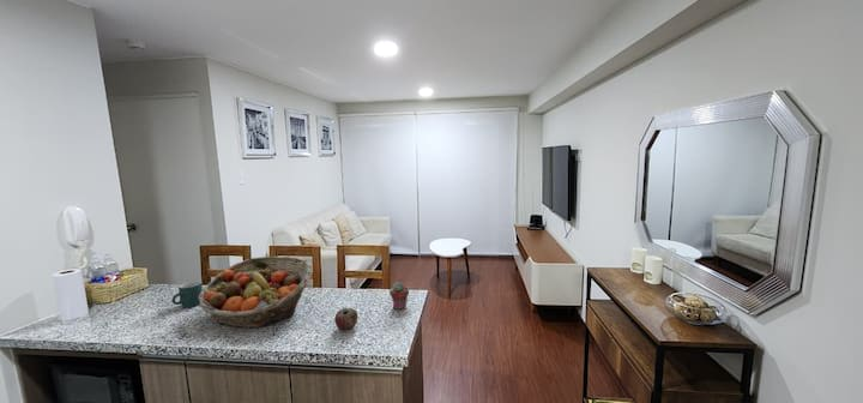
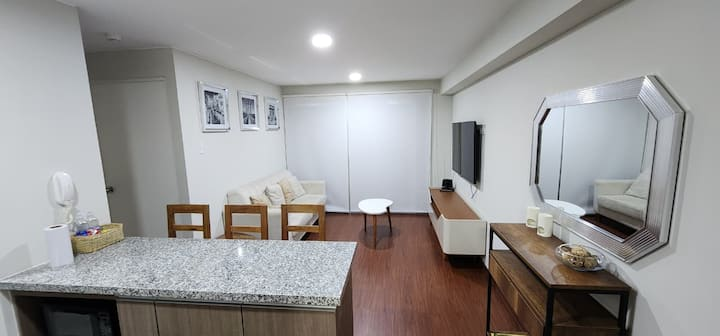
- potted succulent [388,282,410,311]
- mug [171,281,204,308]
- fruit basket [198,255,314,329]
- apple [333,307,358,332]
